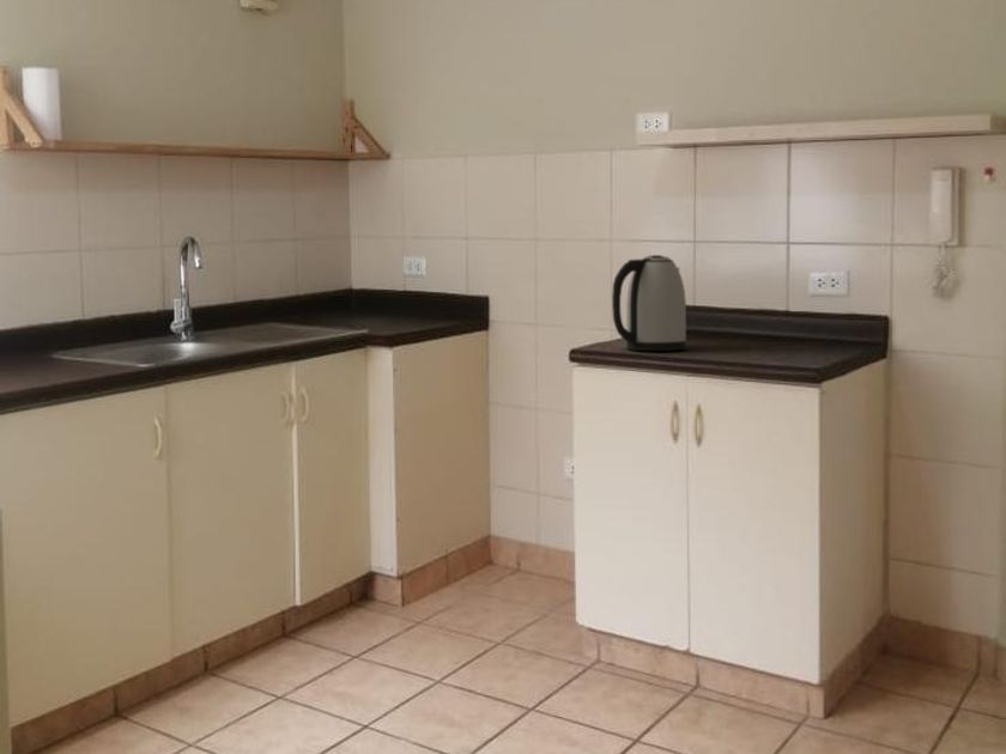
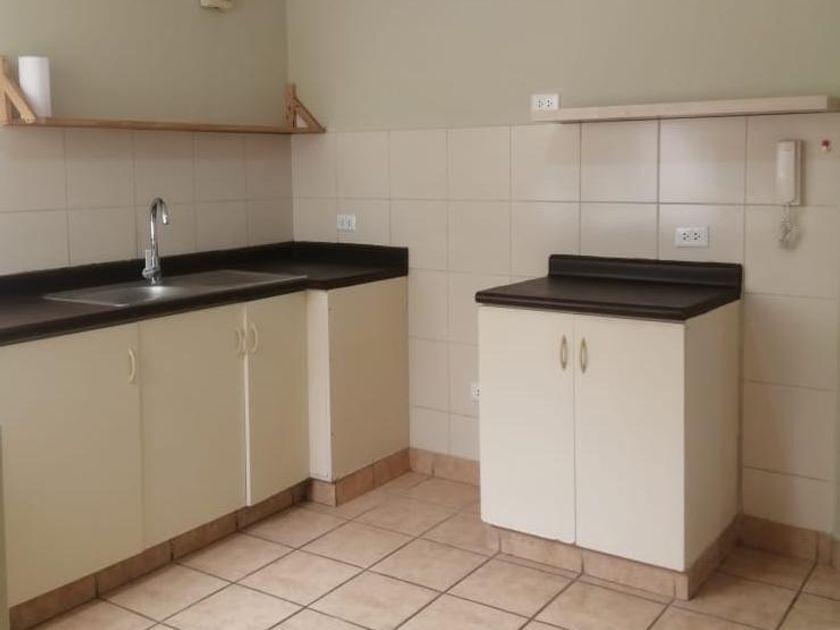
- kettle [611,254,687,352]
